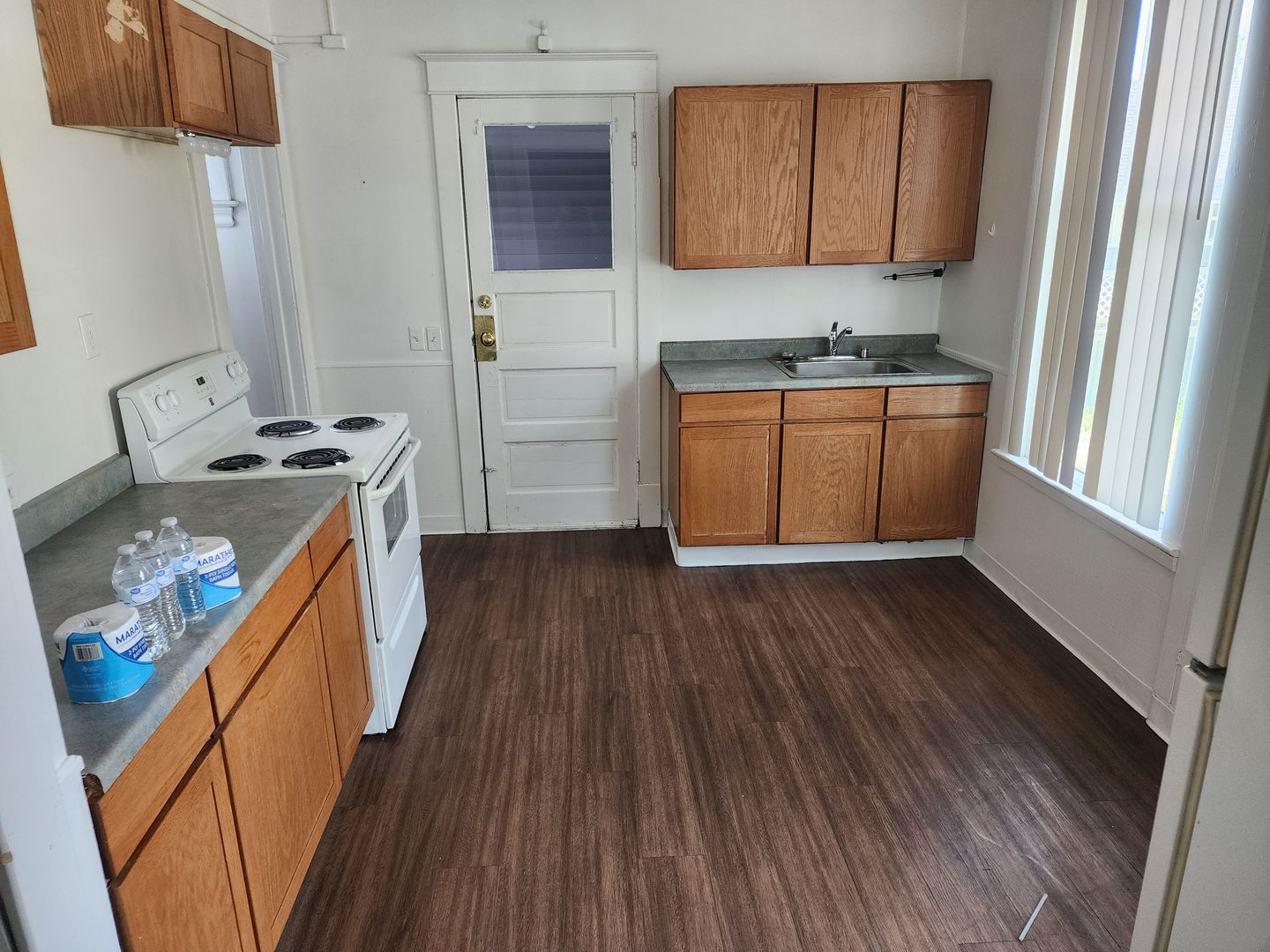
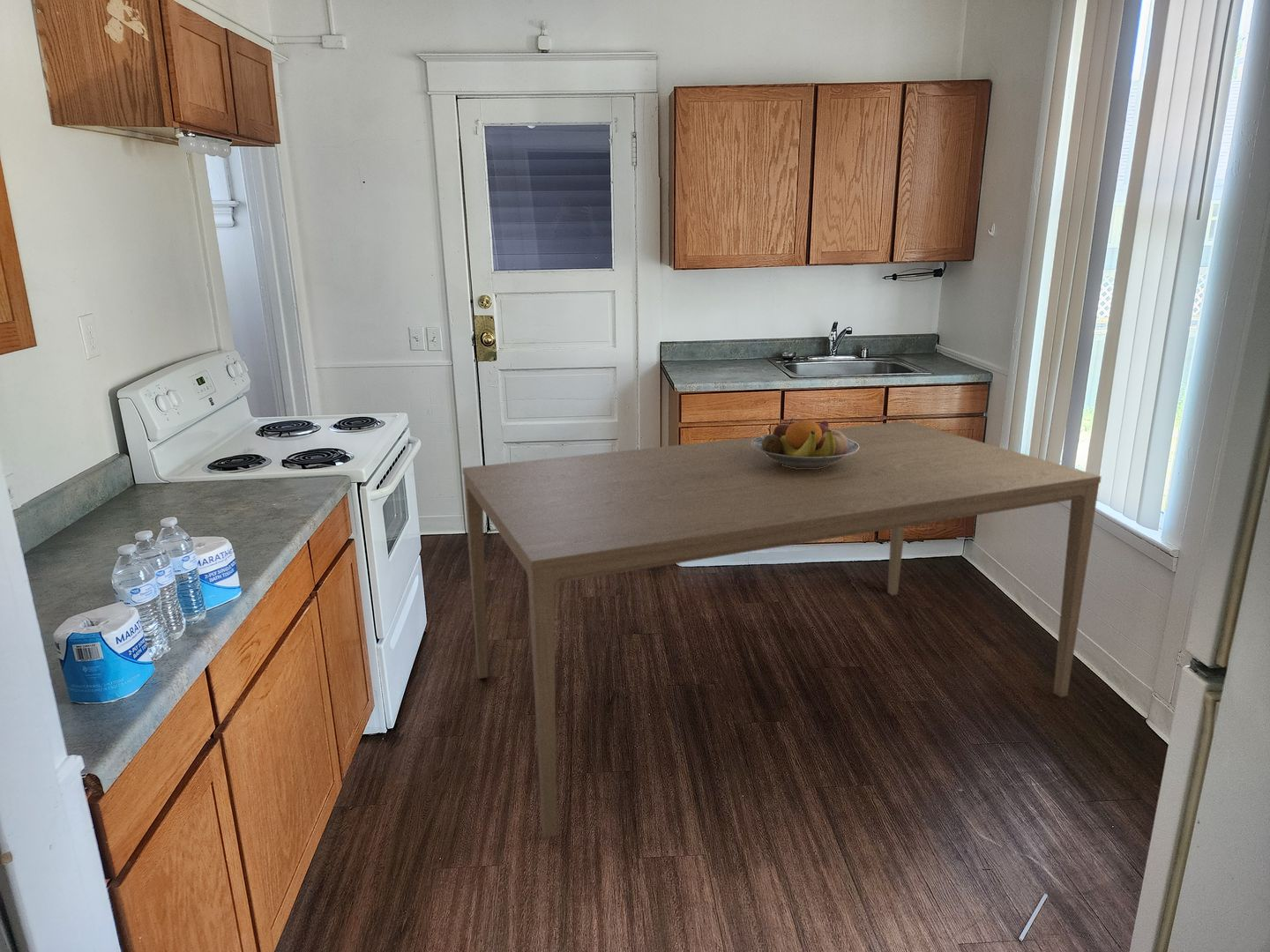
+ fruit bowl [751,417,860,468]
+ dining table [461,420,1102,838]
